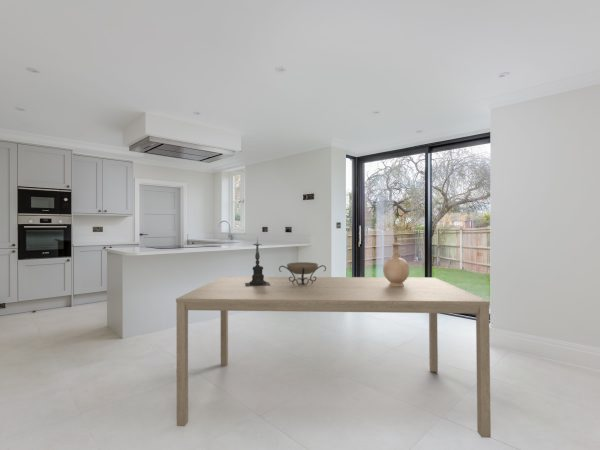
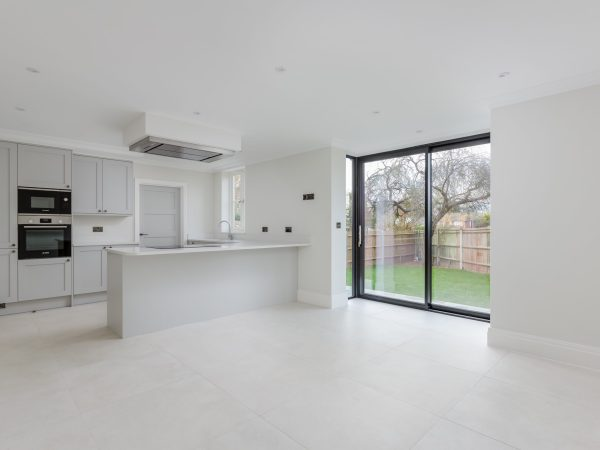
- vase [382,236,410,286]
- decorative bowl [278,261,327,286]
- candle holder [245,236,270,286]
- dining table [175,276,492,439]
